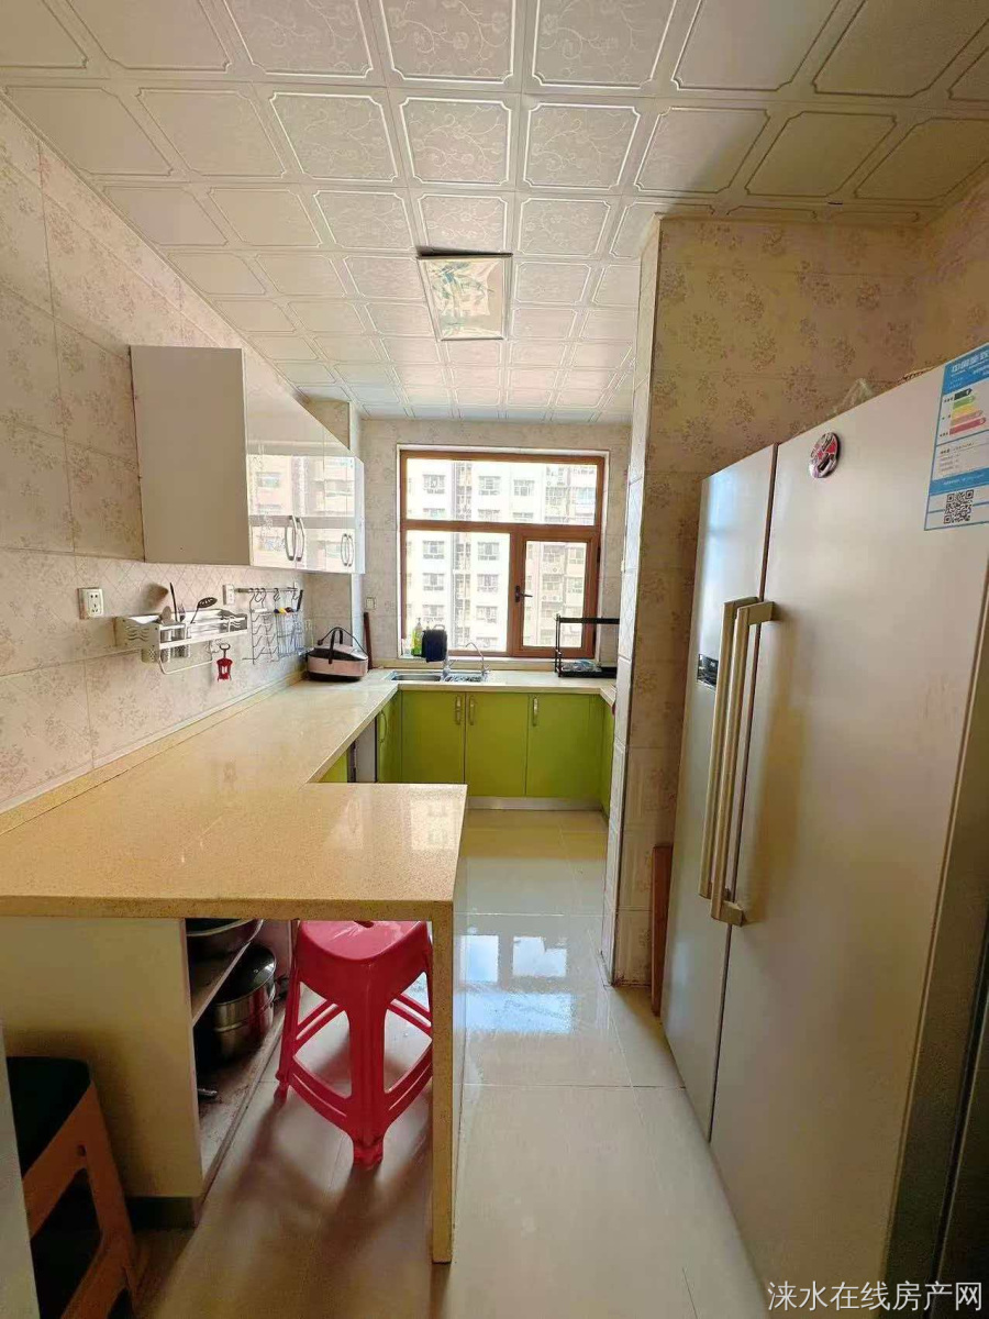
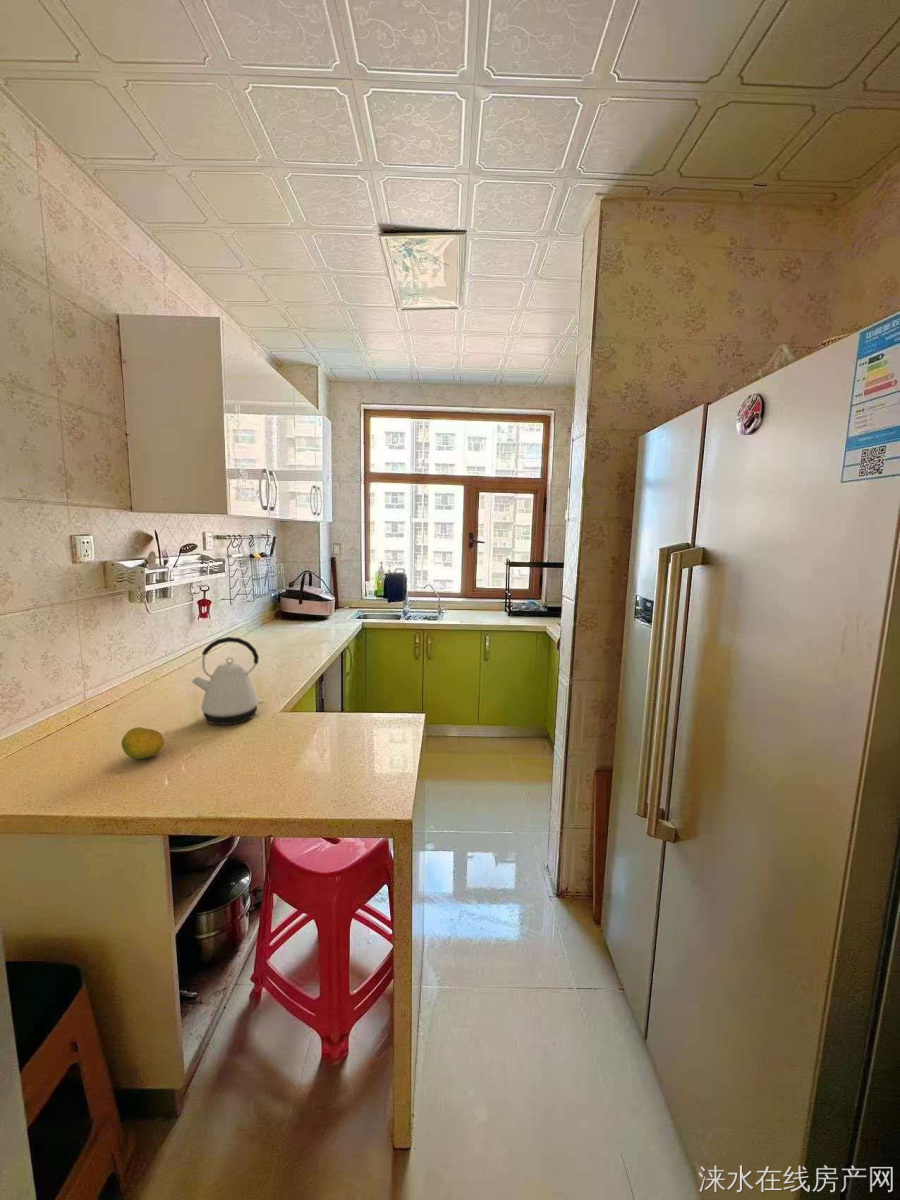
+ fruit [121,726,165,760]
+ kettle [190,636,265,726]
